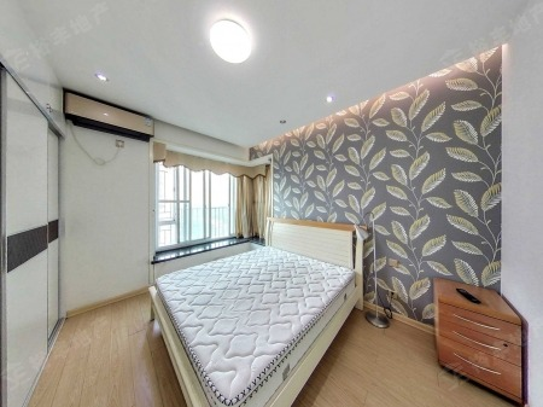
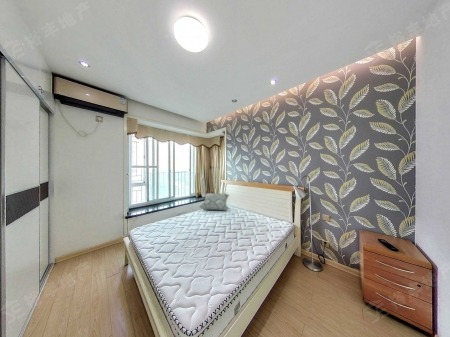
+ decorative pillow [198,192,230,211]
